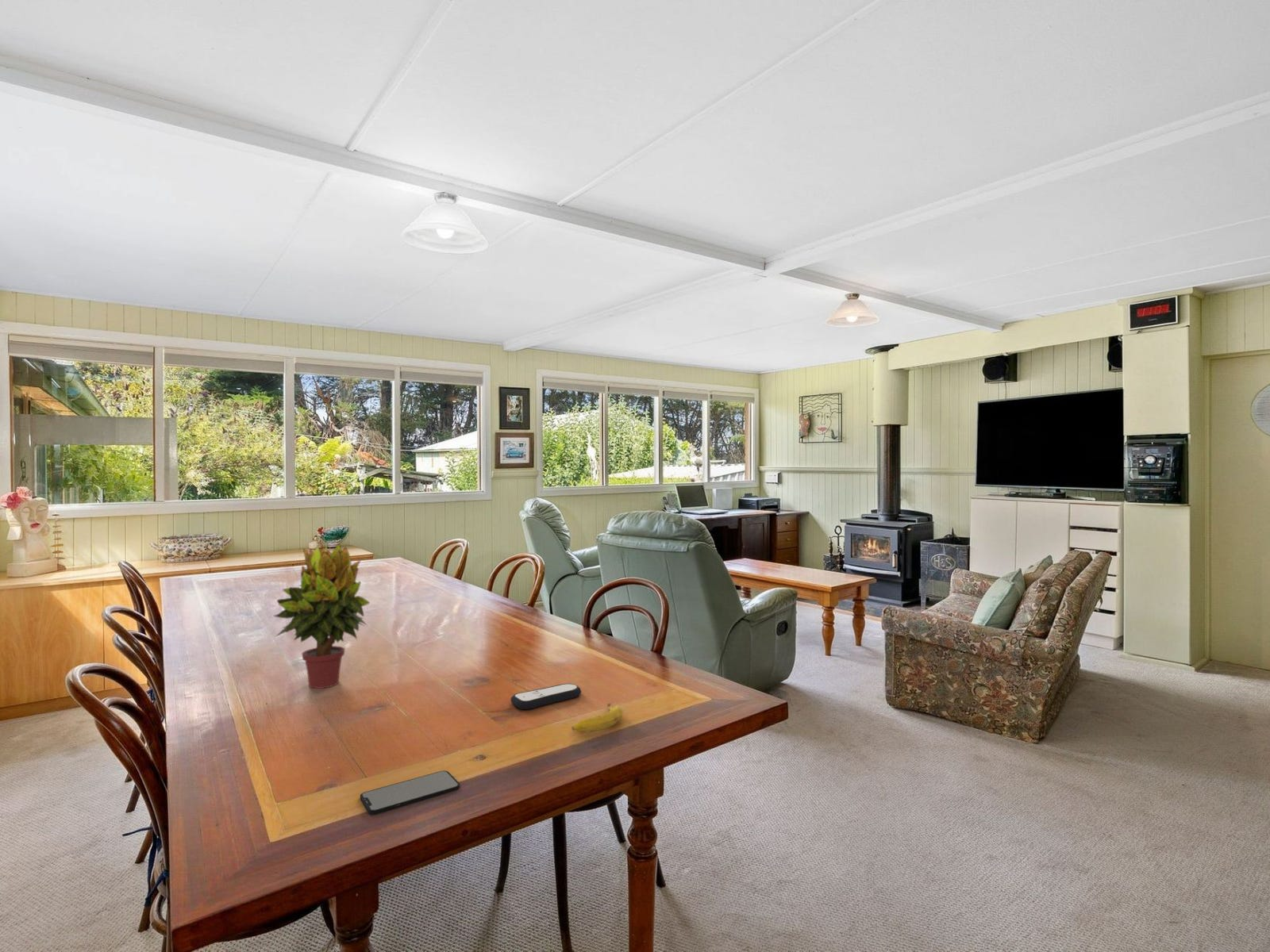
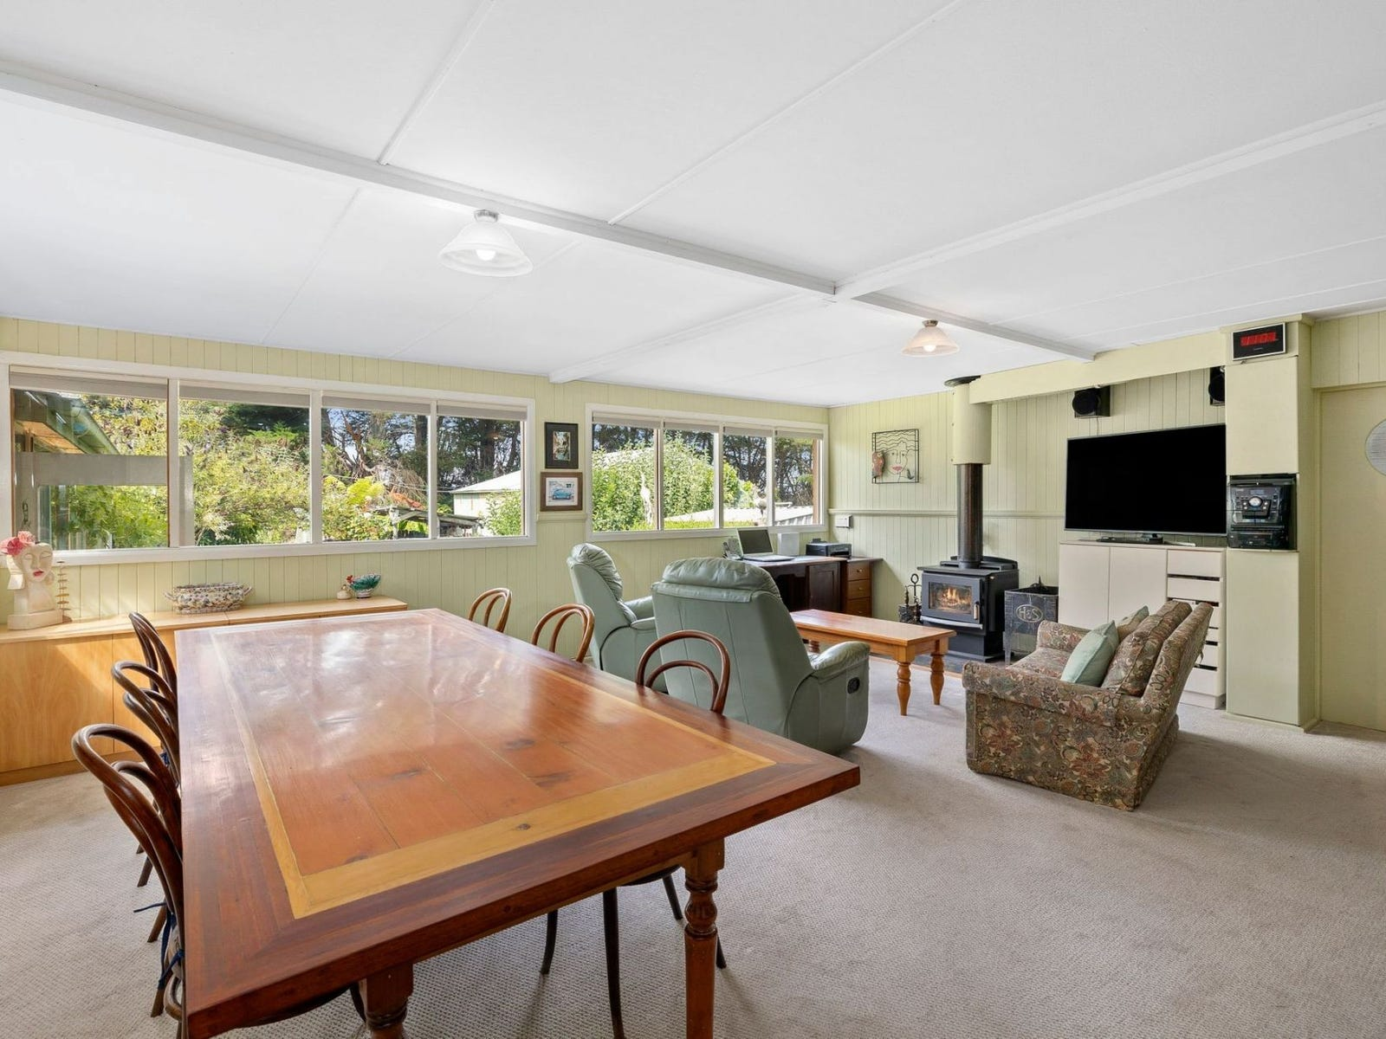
- potted plant [272,543,371,689]
- banana [571,701,624,733]
- smartphone [360,770,460,816]
- remote control [510,683,582,710]
